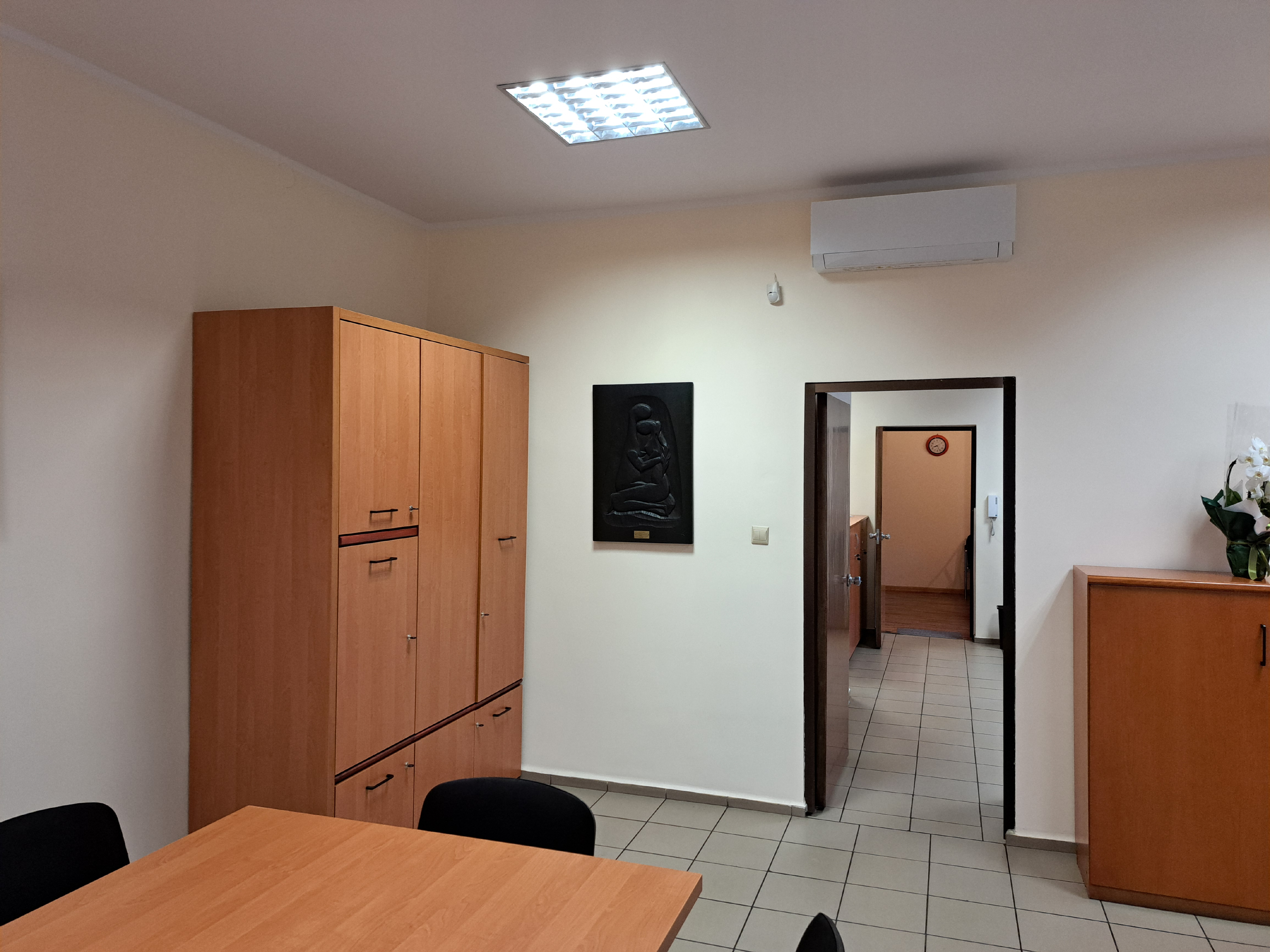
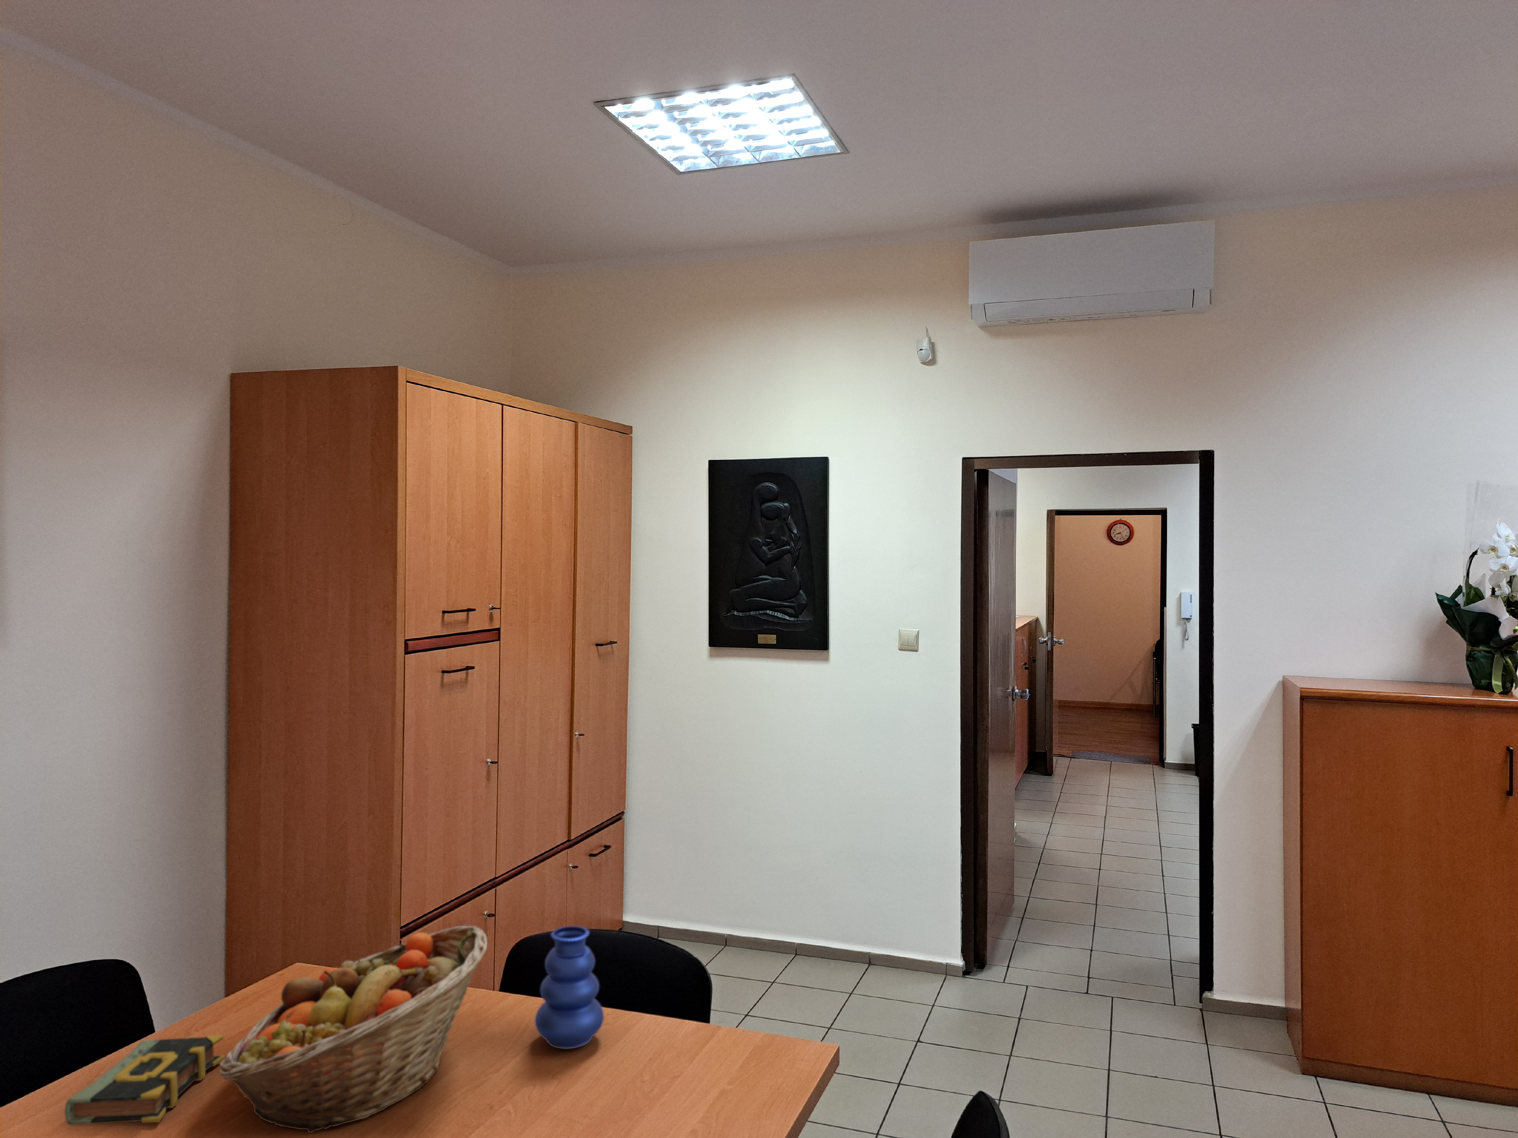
+ vase [534,925,604,1050]
+ fruit basket [219,925,488,1133]
+ book [65,1034,225,1125]
